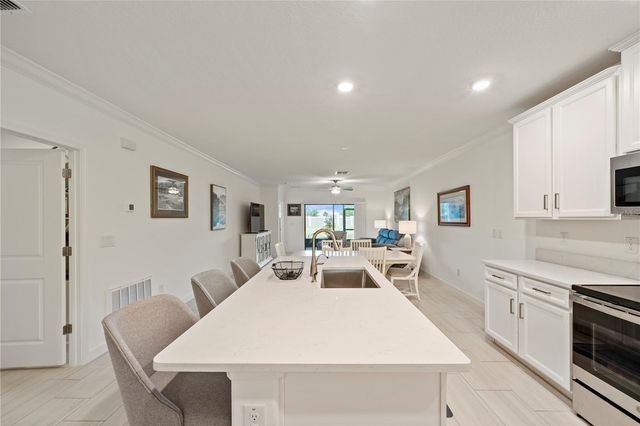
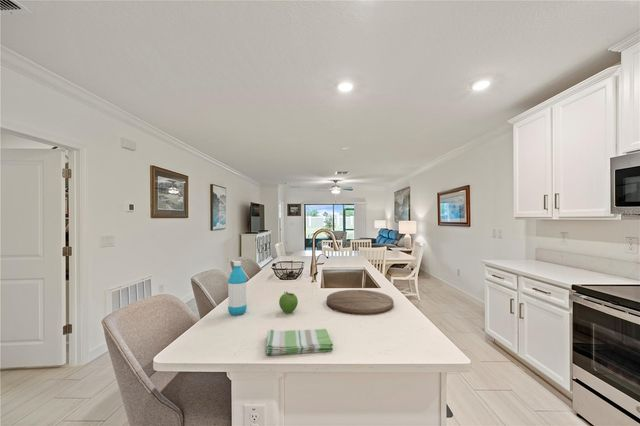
+ water bottle [227,260,248,316]
+ dish towel [265,328,334,356]
+ fruit [278,290,299,314]
+ cutting board [326,289,394,316]
